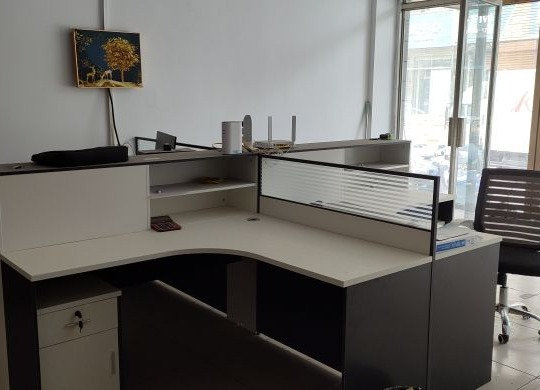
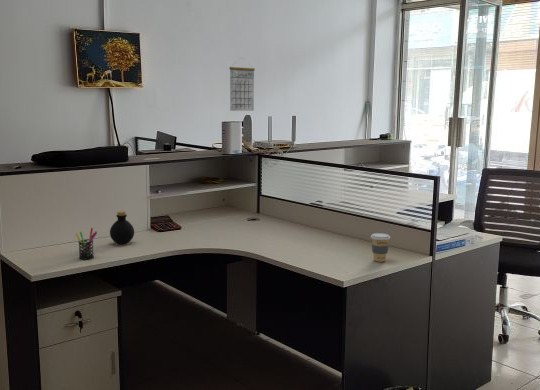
+ bottle [109,210,135,245]
+ coffee cup [370,232,391,263]
+ pen holder [75,227,98,260]
+ calendar [228,57,256,112]
